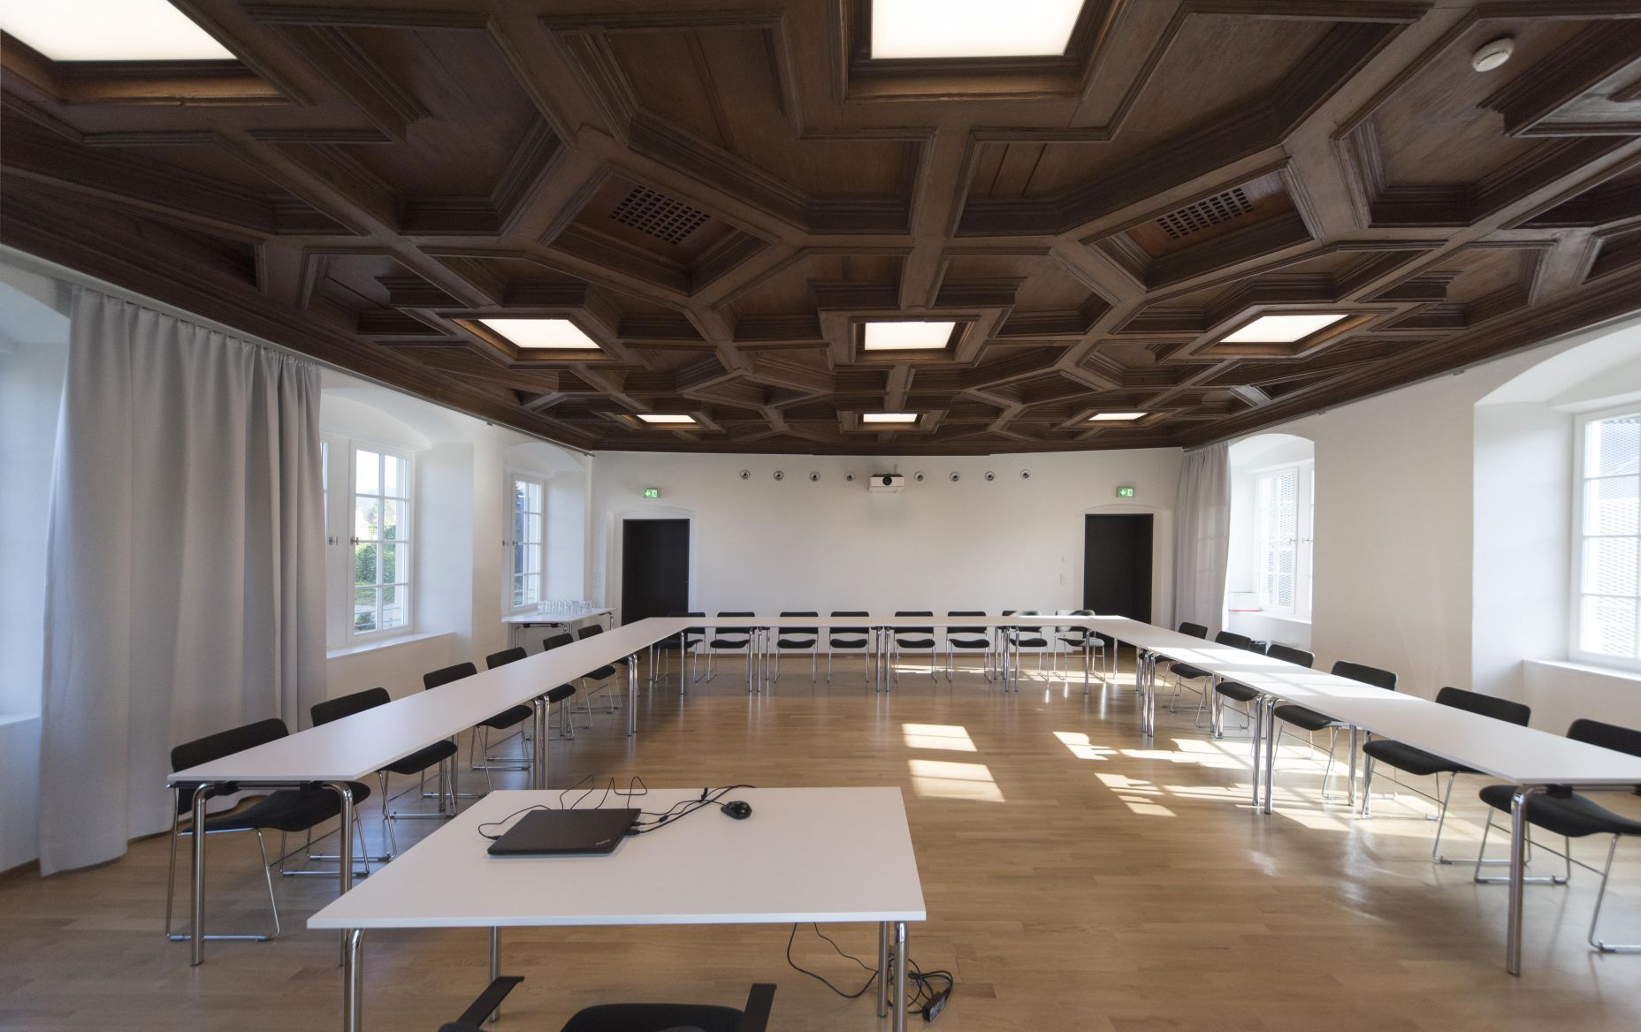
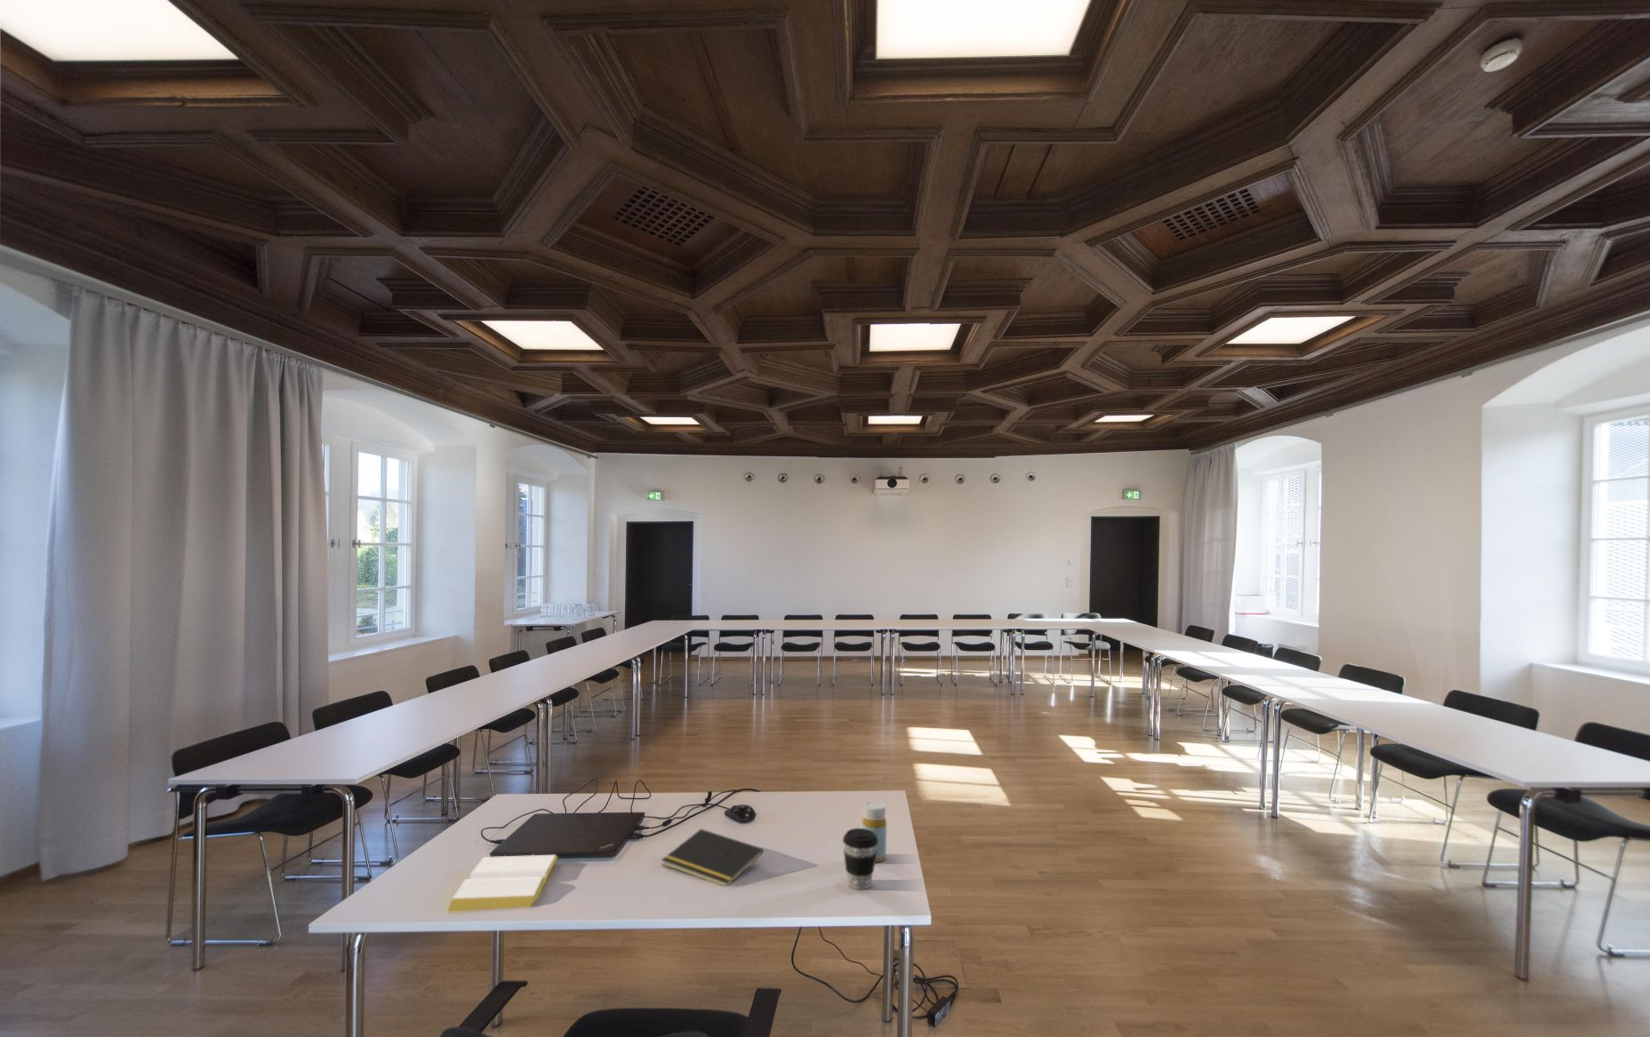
+ coffee cup [842,828,878,890]
+ bottle [861,800,887,864]
+ notepad [660,828,764,886]
+ notepad [446,854,558,914]
